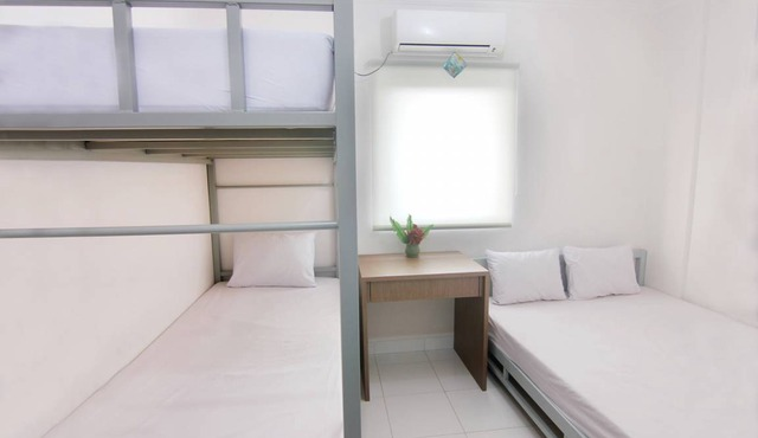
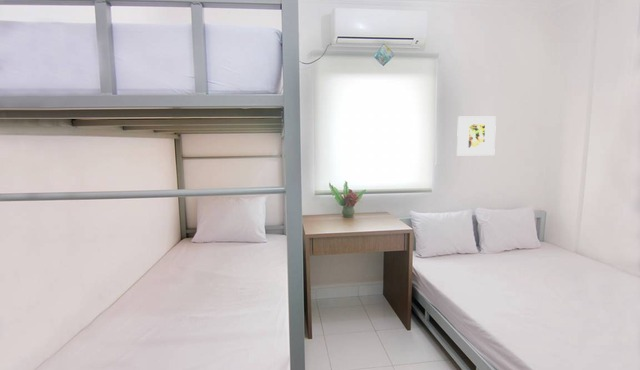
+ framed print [456,116,497,156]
